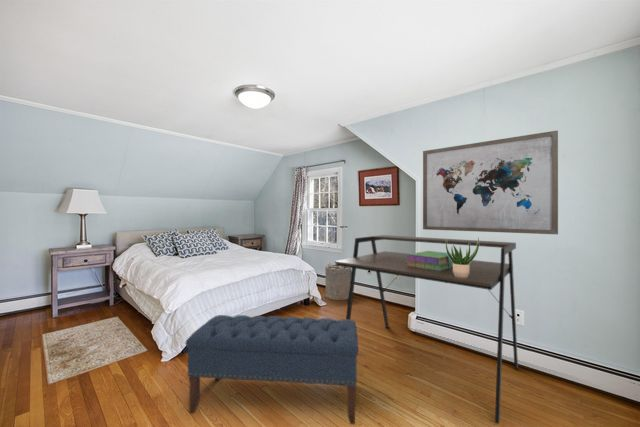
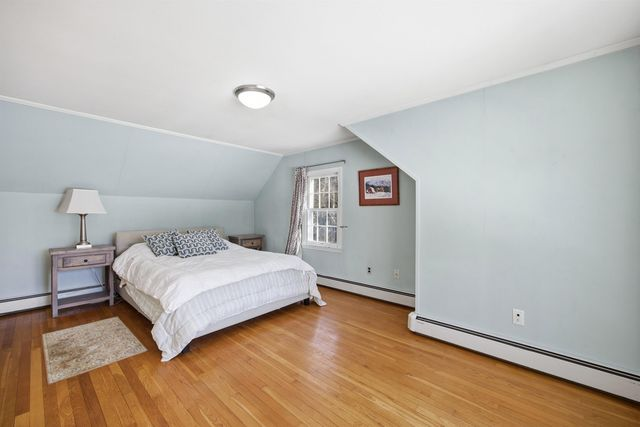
- bench [185,314,359,426]
- laundry hamper [324,262,352,301]
- potted plant [445,237,480,278]
- desk [334,234,519,425]
- stack of books [406,250,455,271]
- wall art [422,129,559,235]
